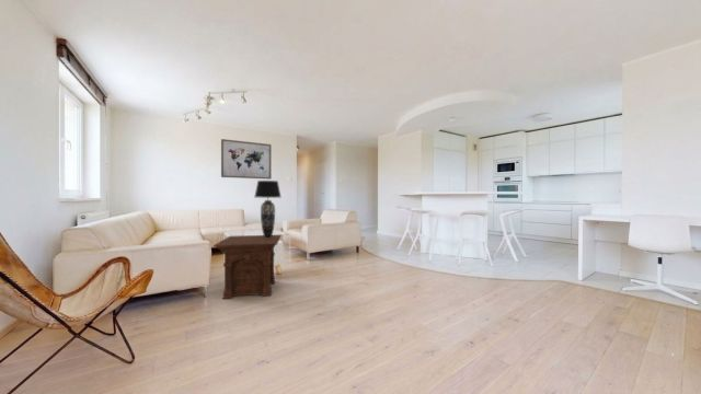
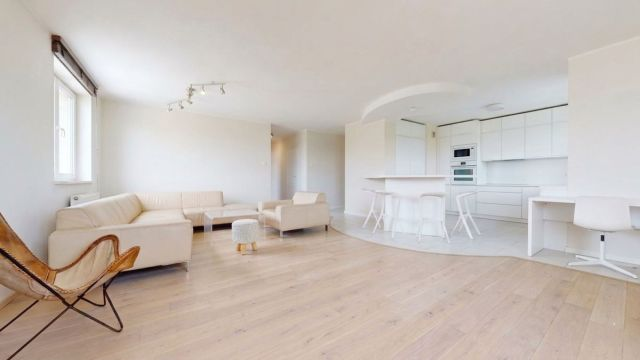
- table lamp [254,179,281,239]
- wall art [220,138,273,181]
- side table [212,234,283,300]
